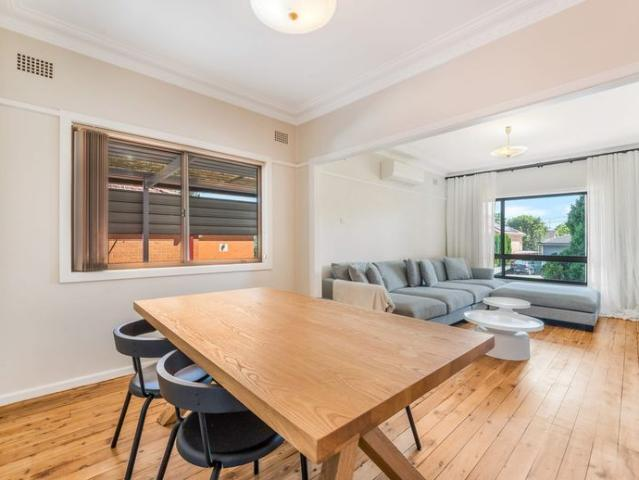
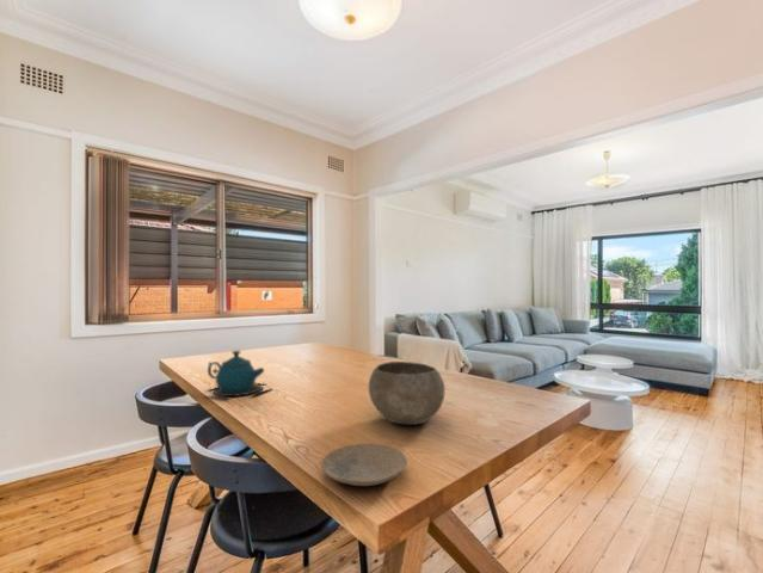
+ bowl [368,361,447,426]
+ plate [321,443,408,487]
+ teapot [202,350,272,401]
